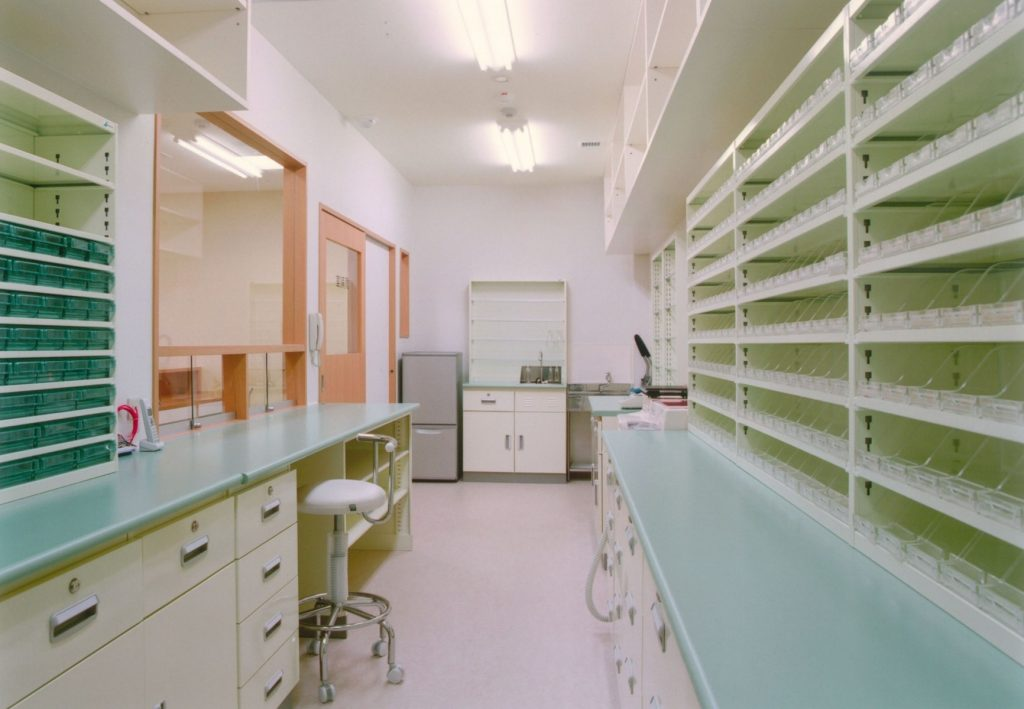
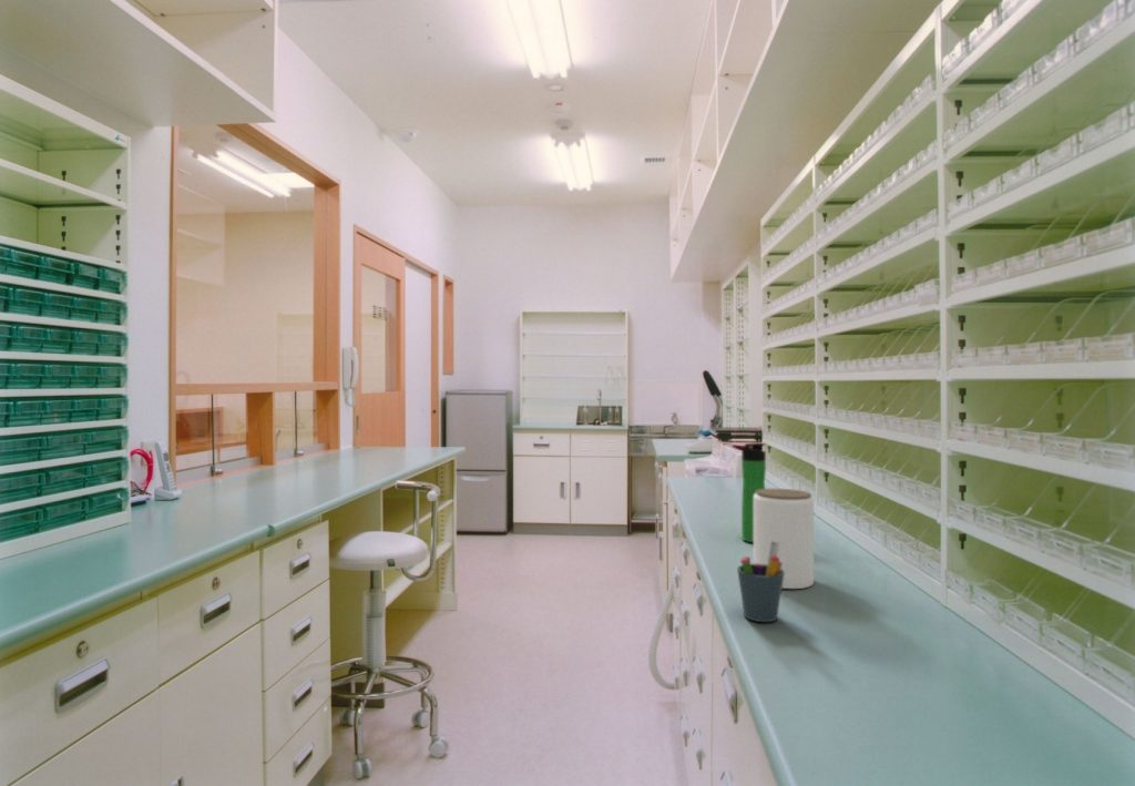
+ jar [753,488,815,590]
+ bottle [732,442,767,543]
+ pen holder [736,541,784,623]
